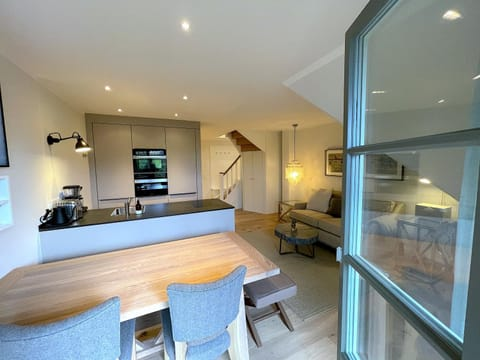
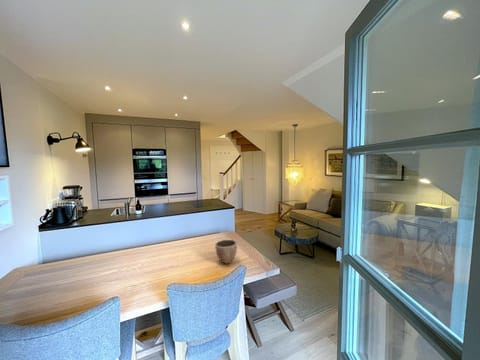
+ decorative bowl [214,239,238,265]
